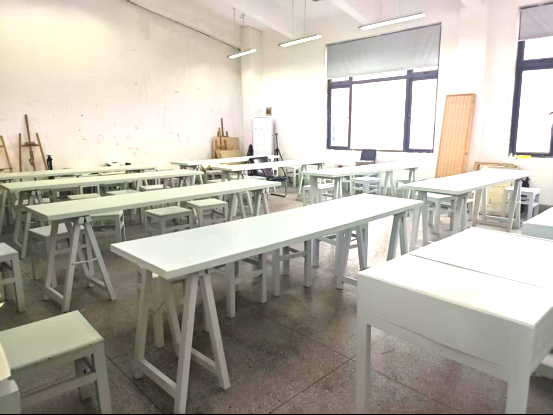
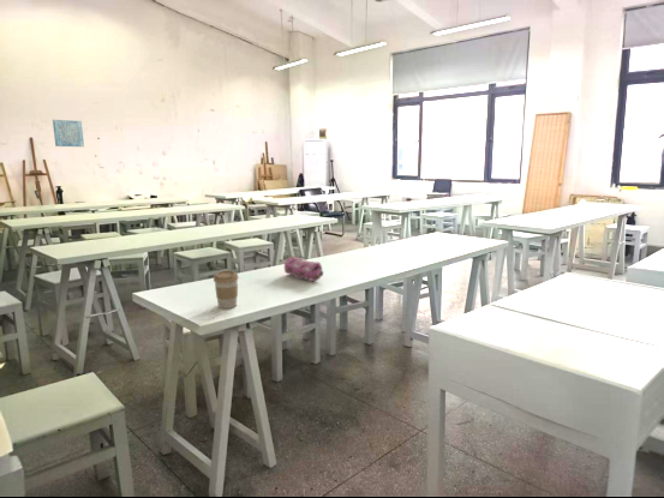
+ wall art [52,119,85,148]
+ coffee cup [213,269,240,310]
+ pencil case [283,256,324,282]
